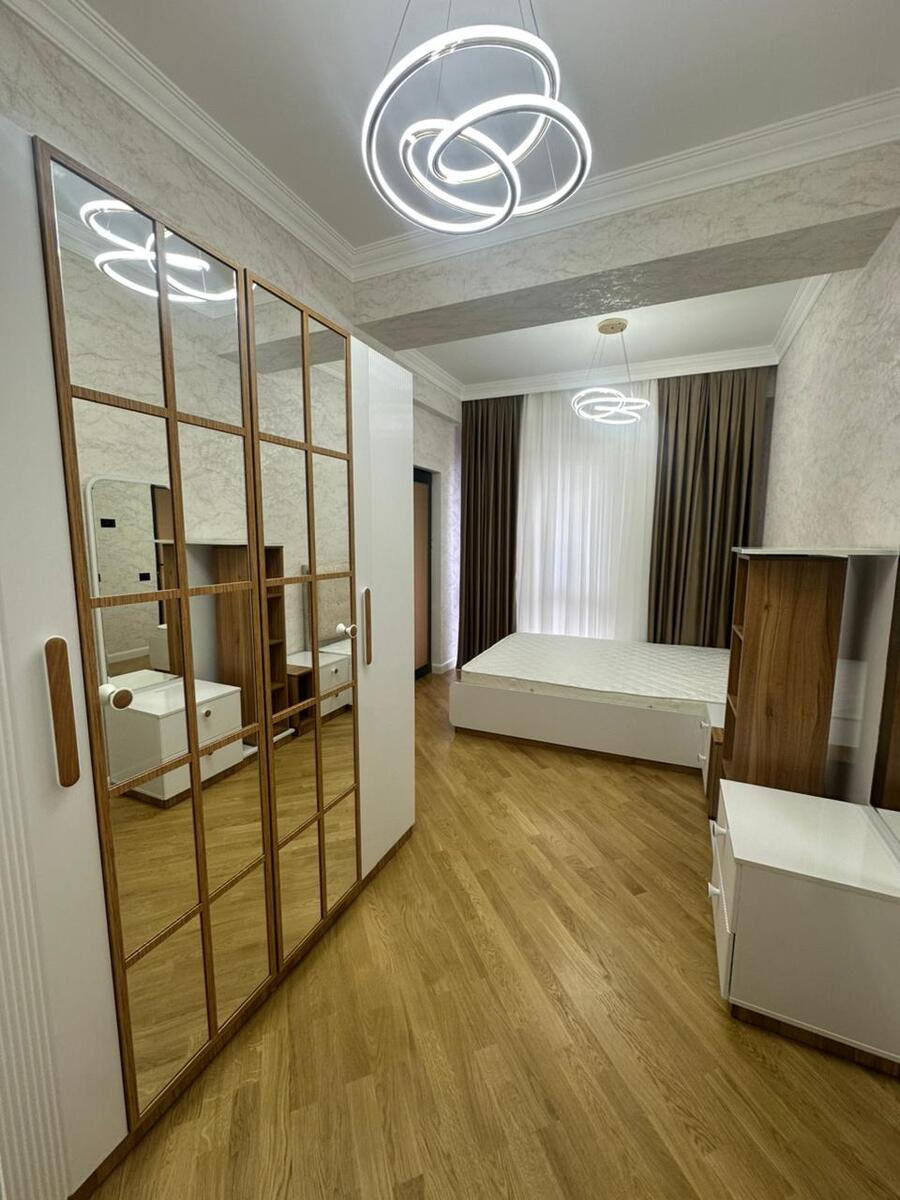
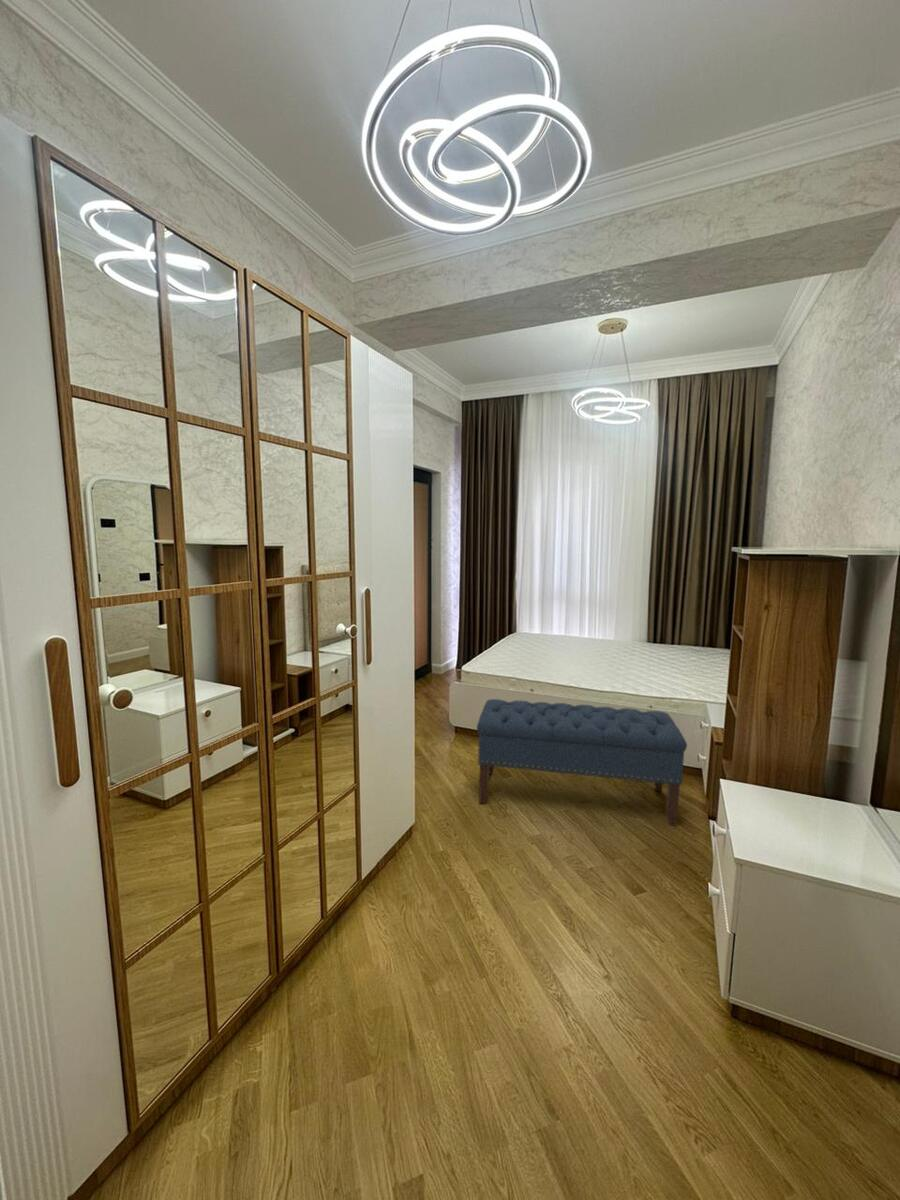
+ bench [476,698,688,827]
